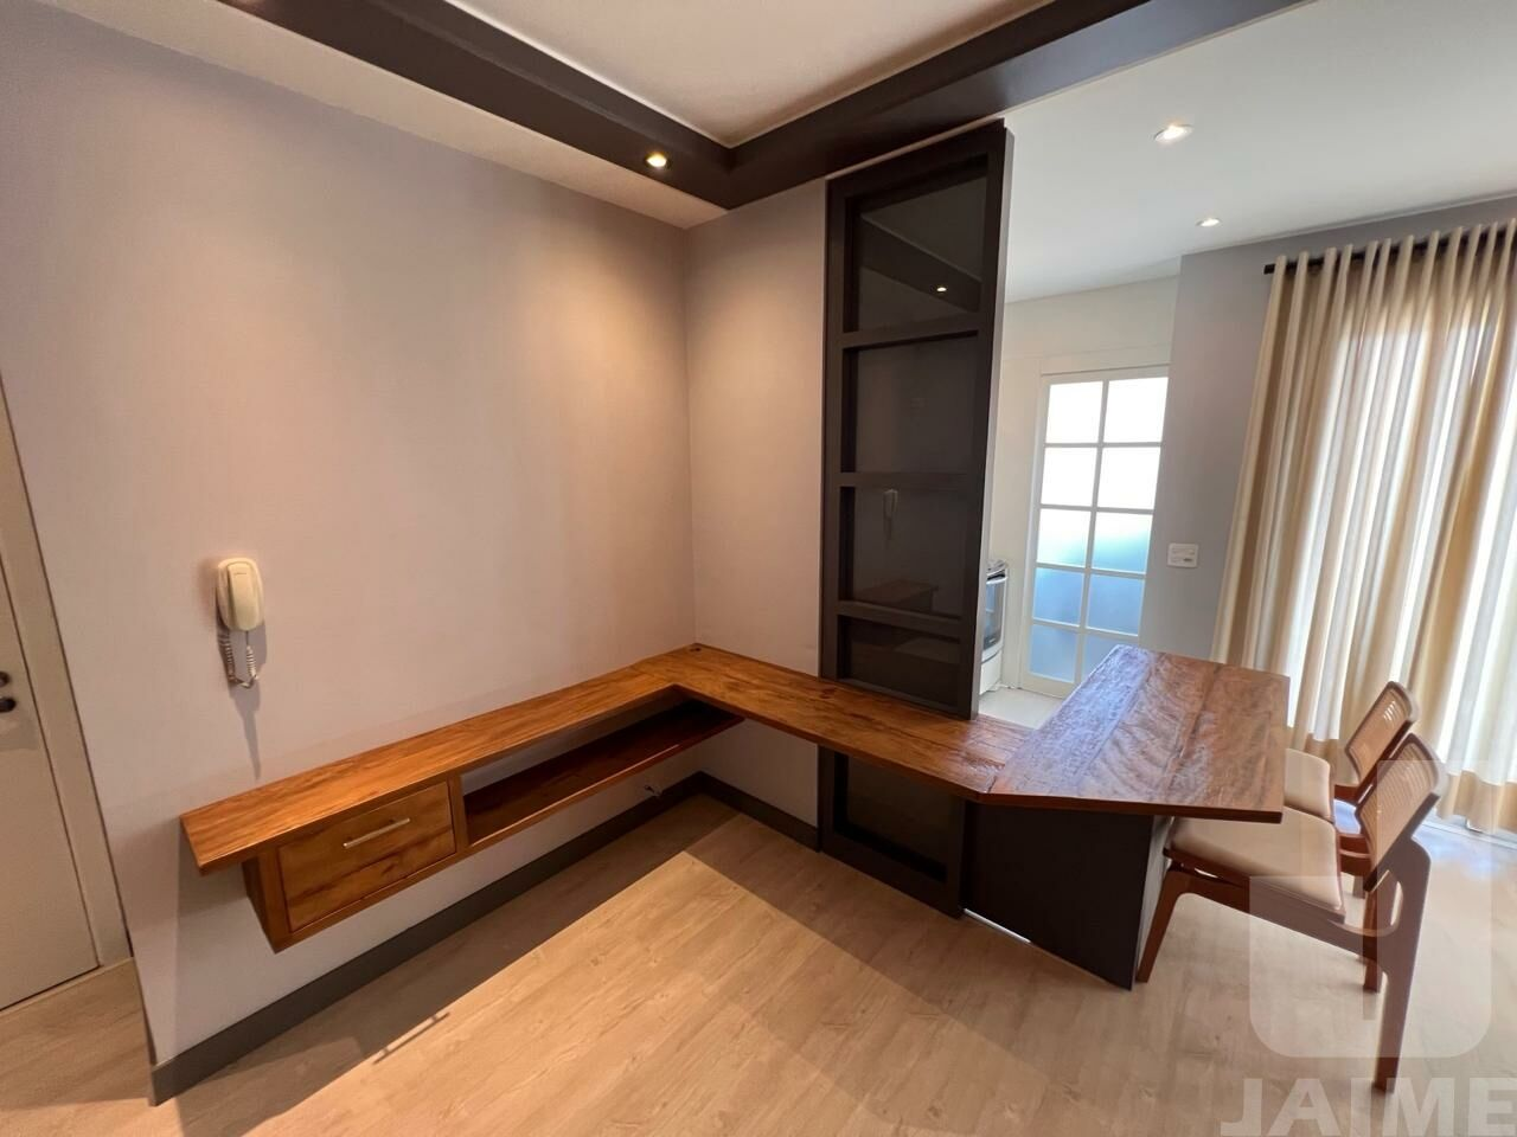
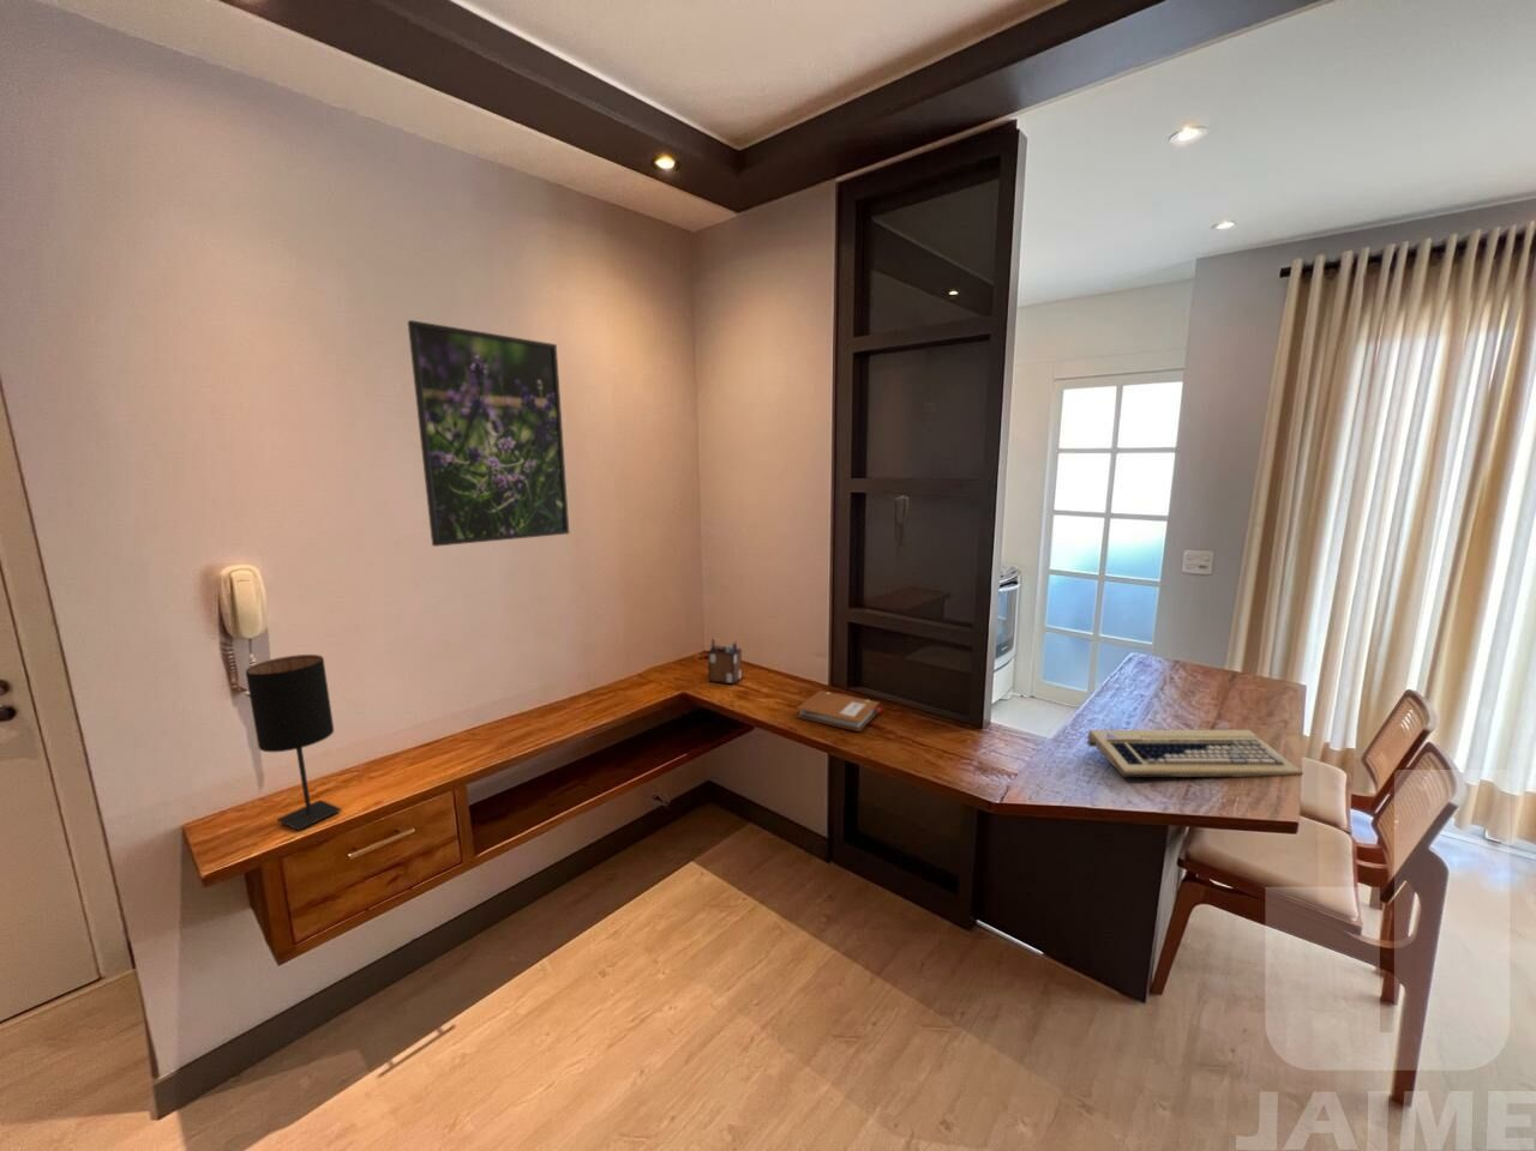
+ notebook [796,689,882,733]
+ table lamp [244,653,342,831]
+ computer keyboard [1085,729,1305,779]
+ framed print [406,319,570,548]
+ desk organizer [706,637,743,686]
